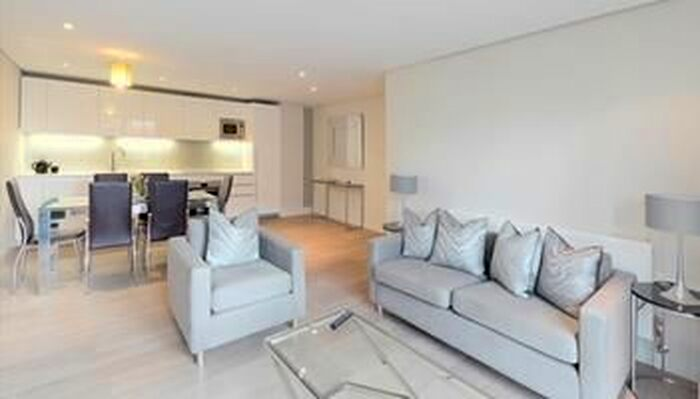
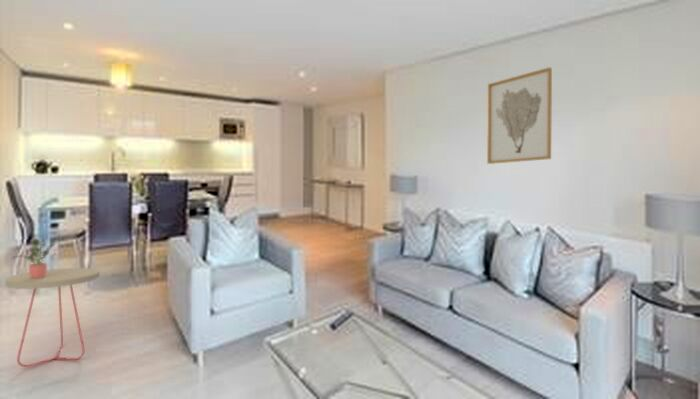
+ potted plant [10,237,55,278]
+ side table [5,267,101,368]
+ wall art [486,66,553,165]
